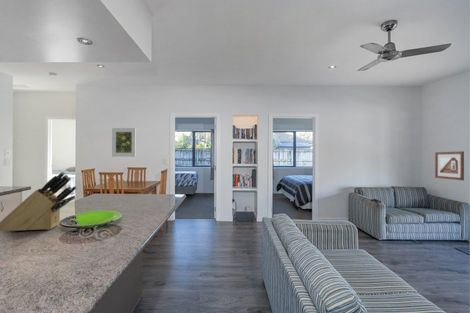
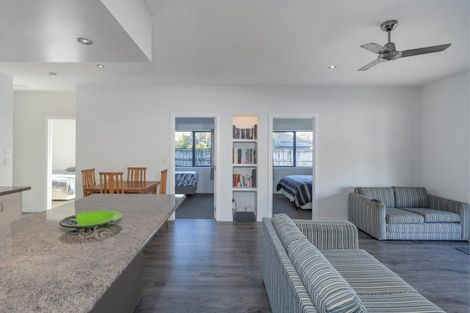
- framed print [111,127,137,158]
- picture frame [434,150,465,181]
- knife block [0,171,78,233]
